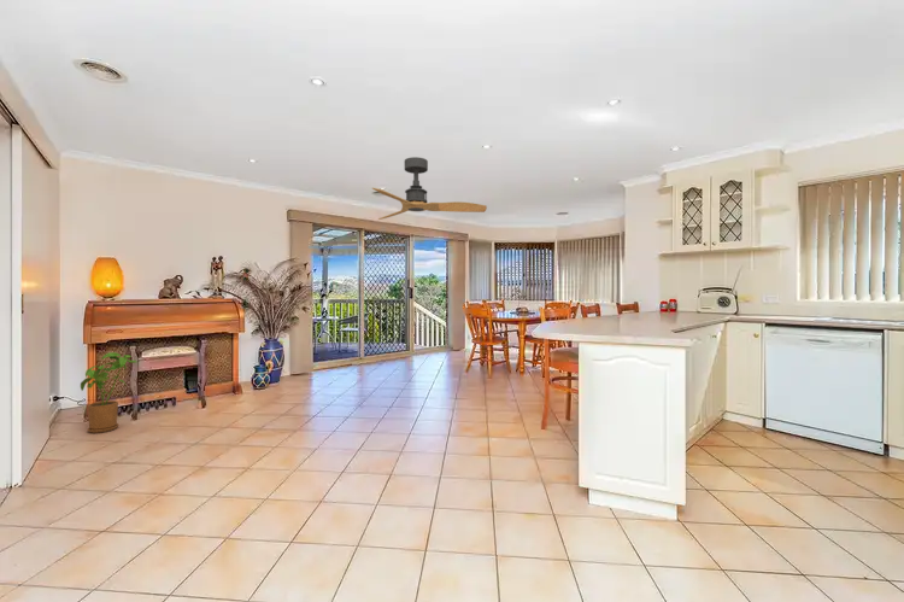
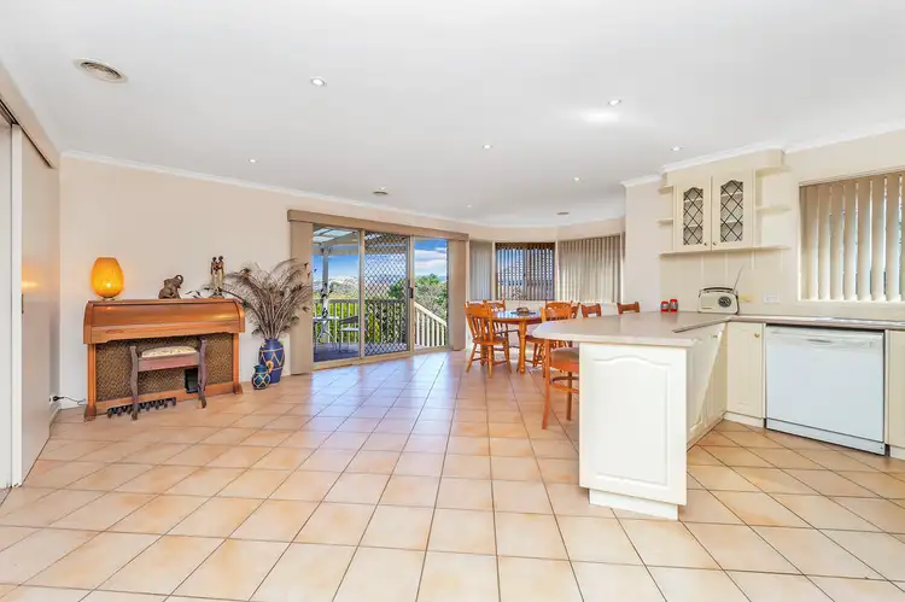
- ceiling fan [371,156,488,221]
- house plant [80,351,137,434]
